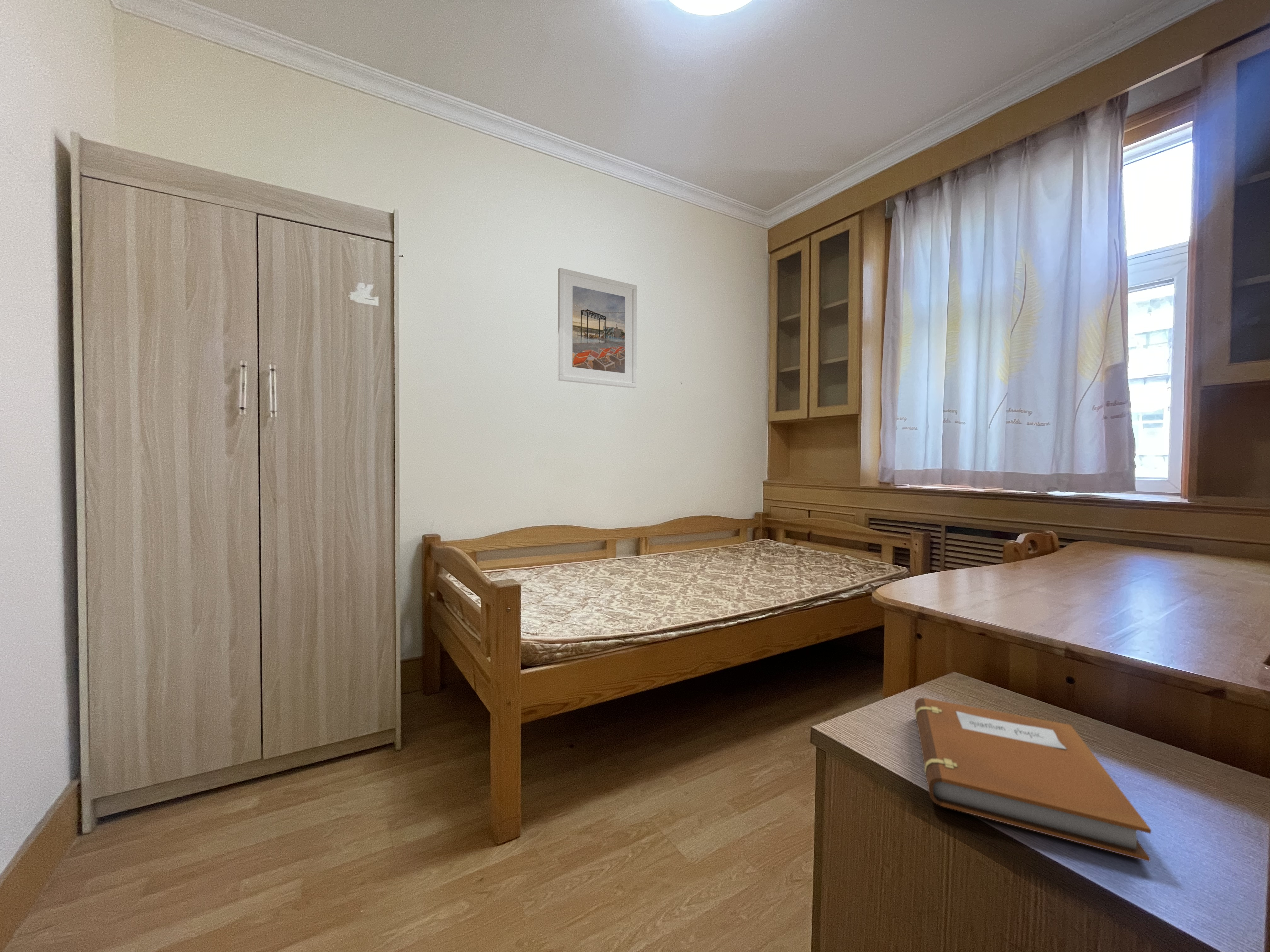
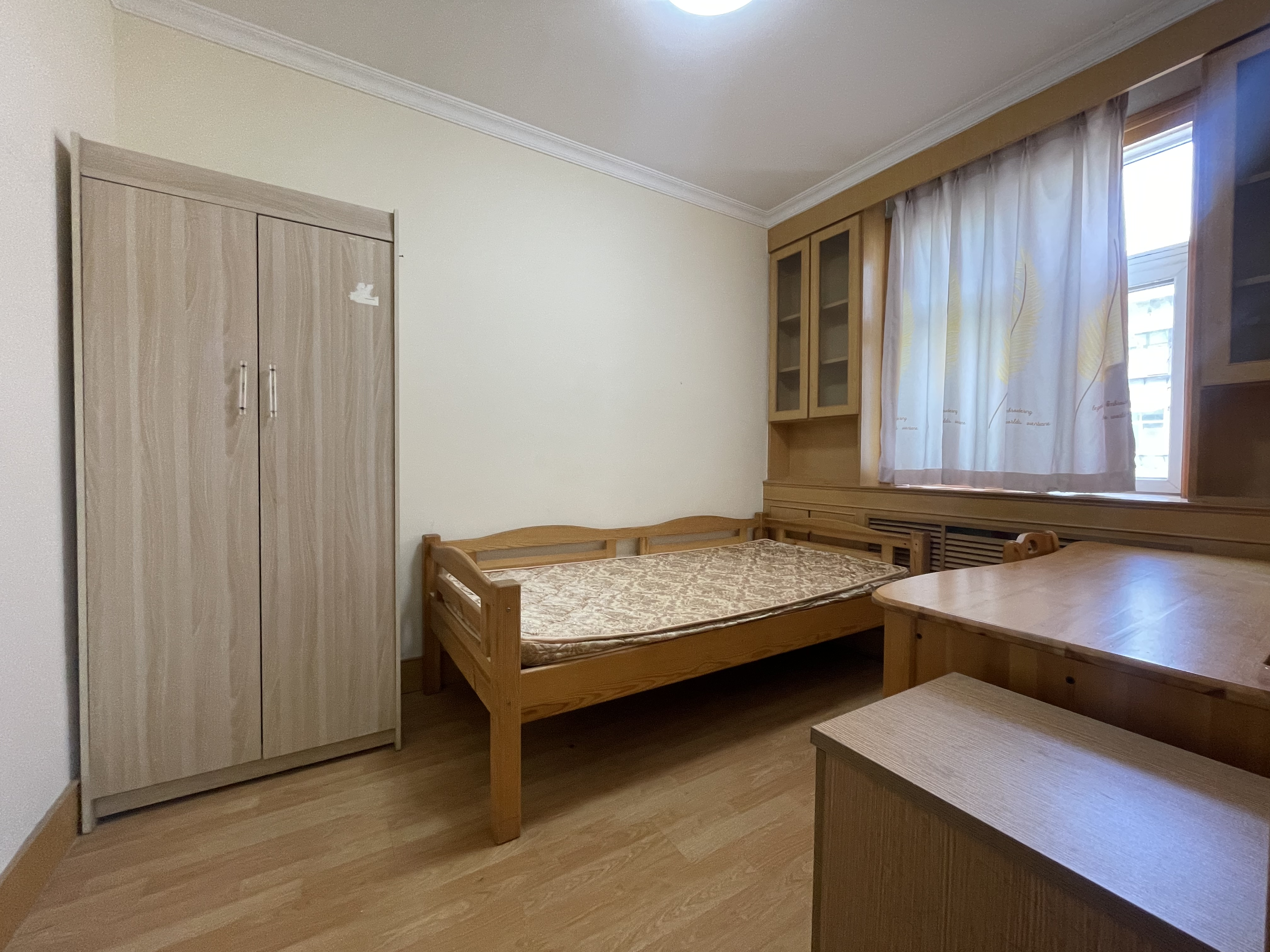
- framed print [558,268,638,389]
- notebook [914,698,1152,862]
